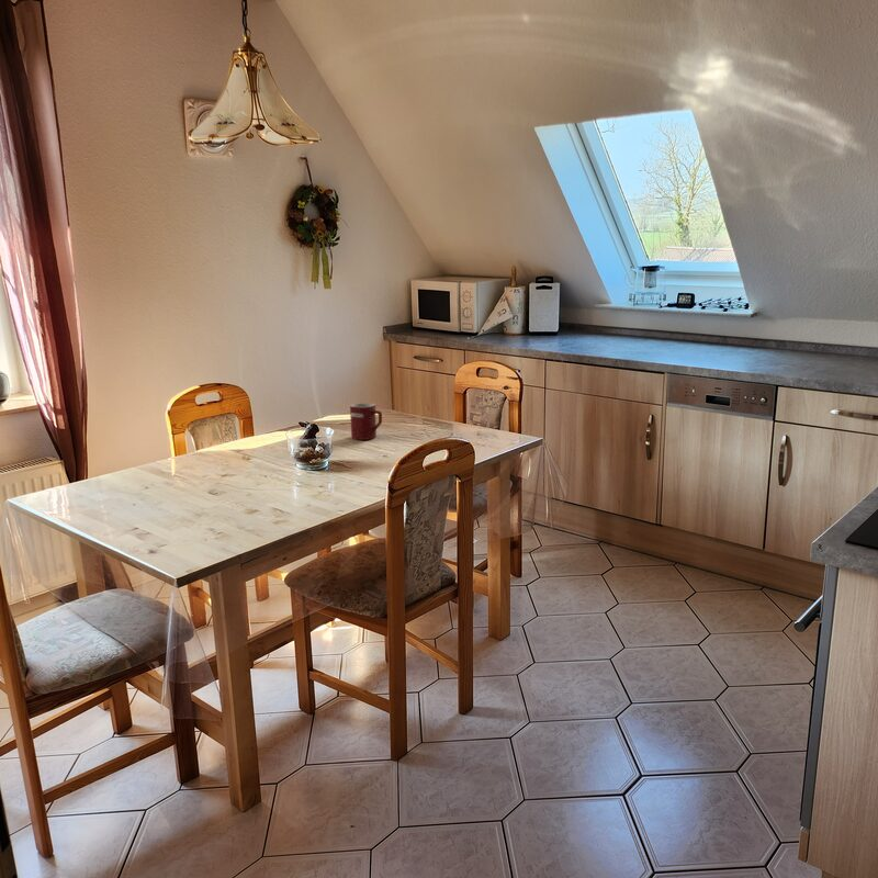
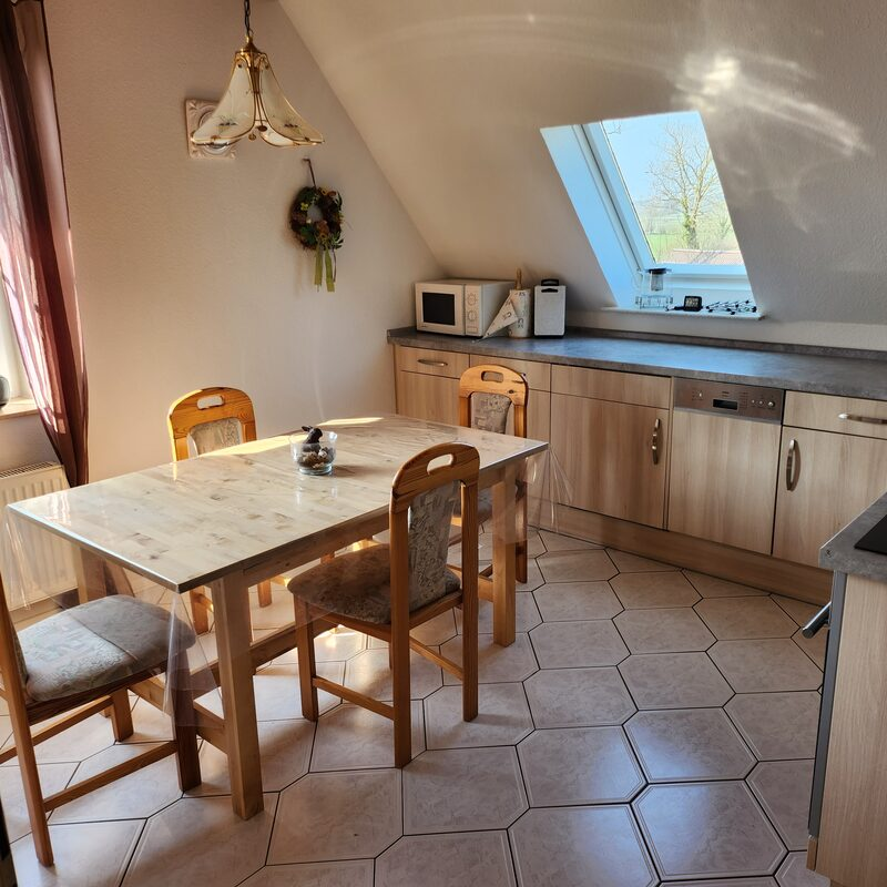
- mug [349,402,383,441]
